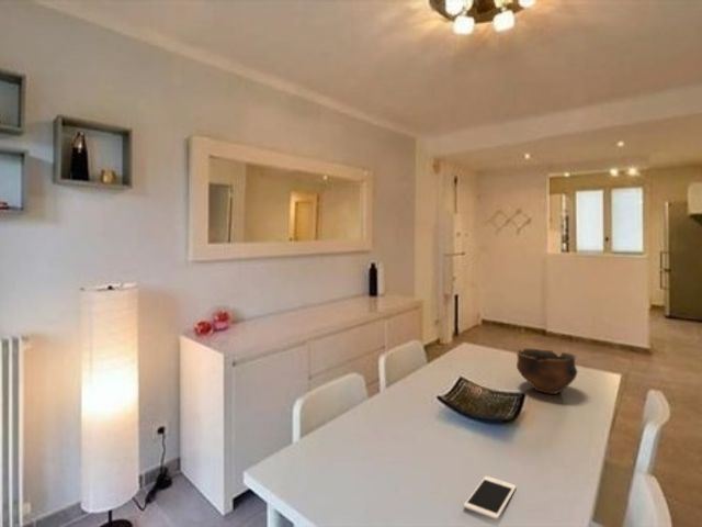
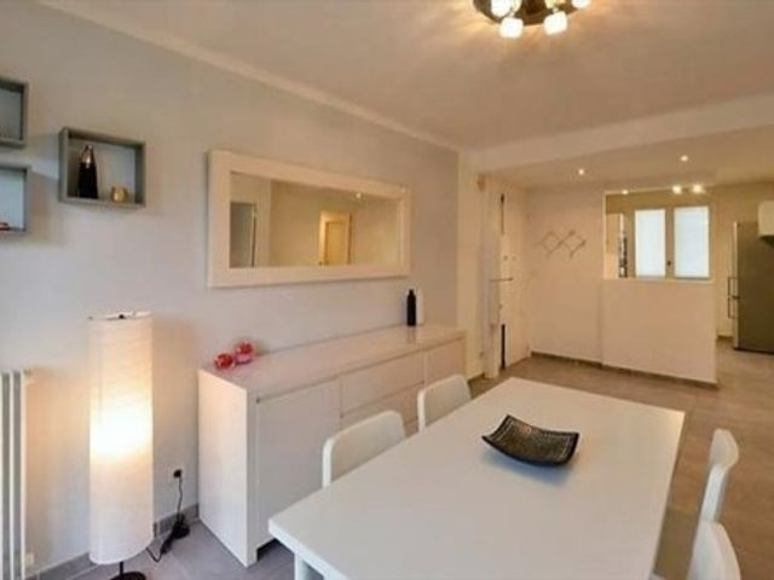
- cell phone [463,475,517,520]
- bowl [514,347,578,395]
